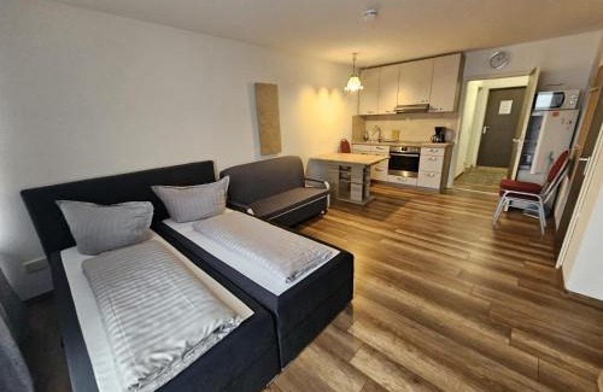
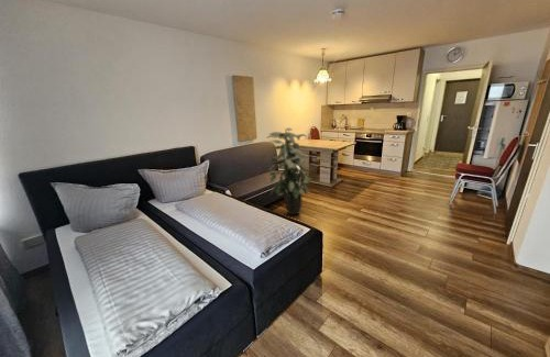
+ indoor plant [266,126,314,216]
